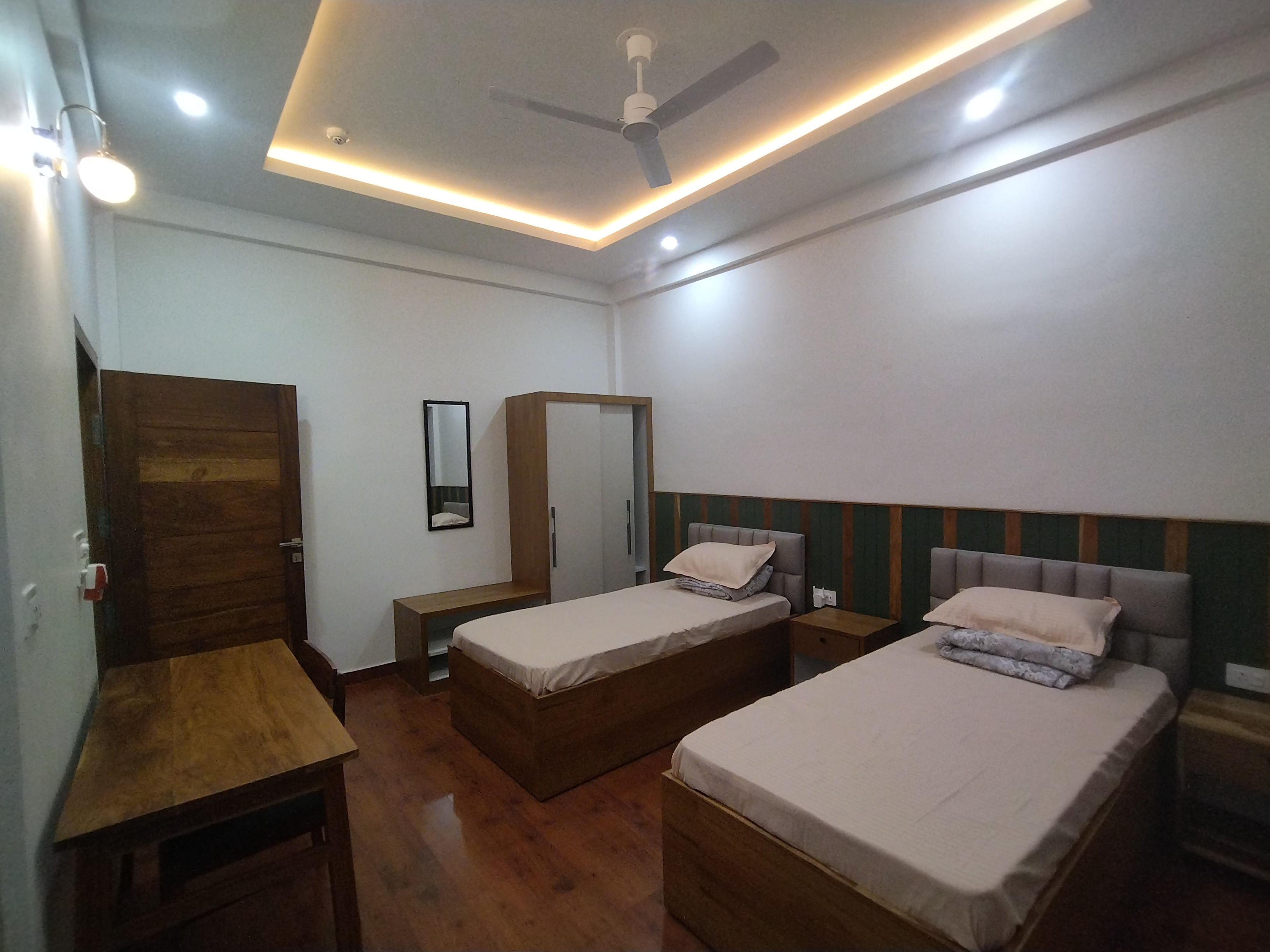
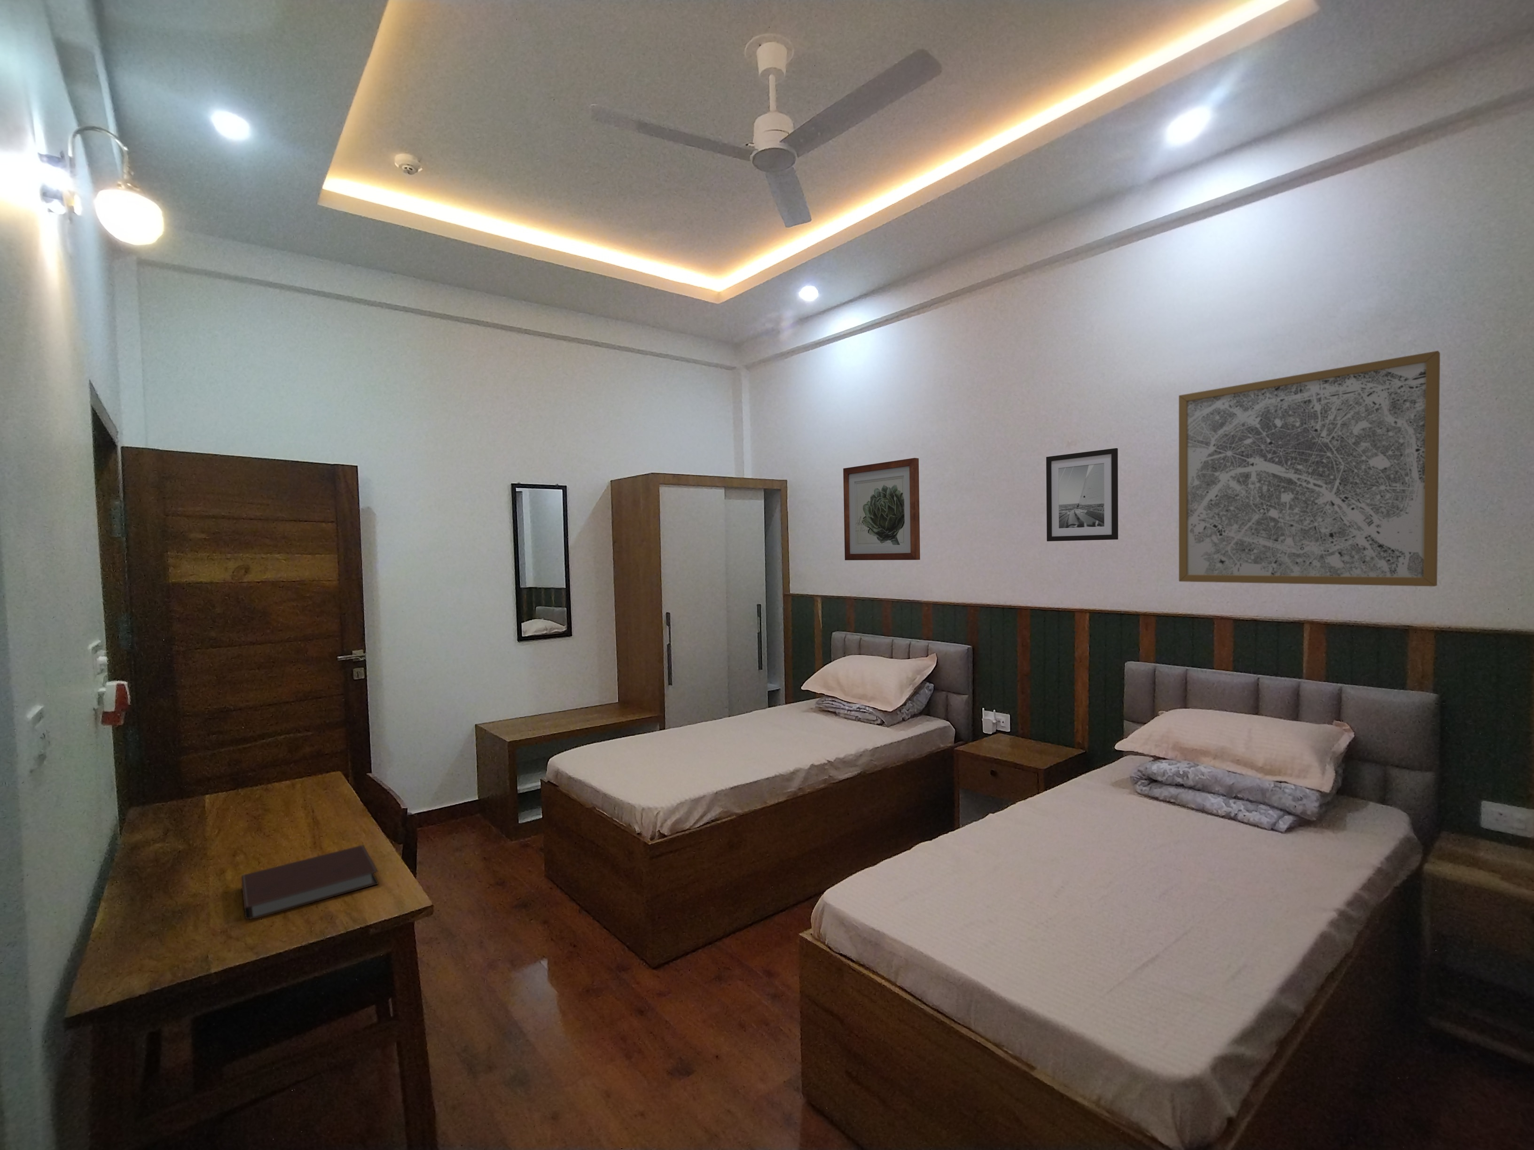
+ wall art [843,458,920,561]
+ notebook [242,844,379,919]
+ wall art [1178,350,1441,587]
+ wall art [1046,448,1118,541]
